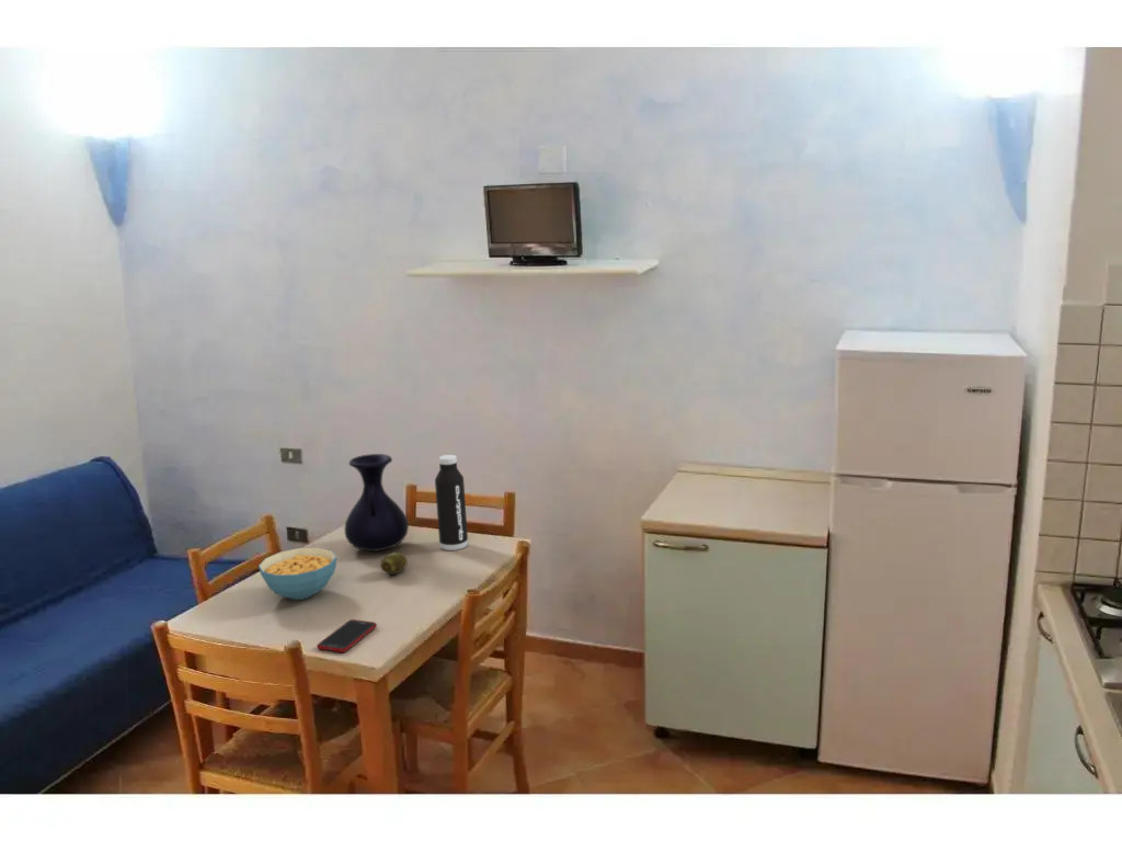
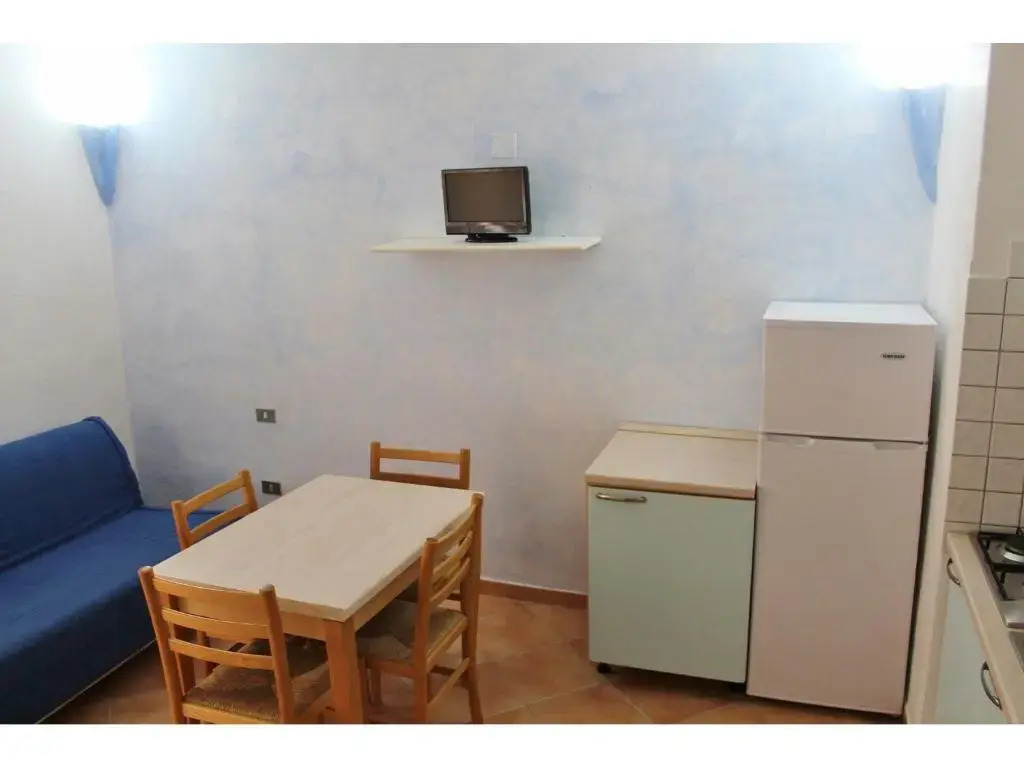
- water bottle [434,454,469,551]
- vase [343,453,410,553]
- fruit [379,551,409,576]
- cell phone [317,618,378,653]
- cereal bowl [257,547,337,601]
